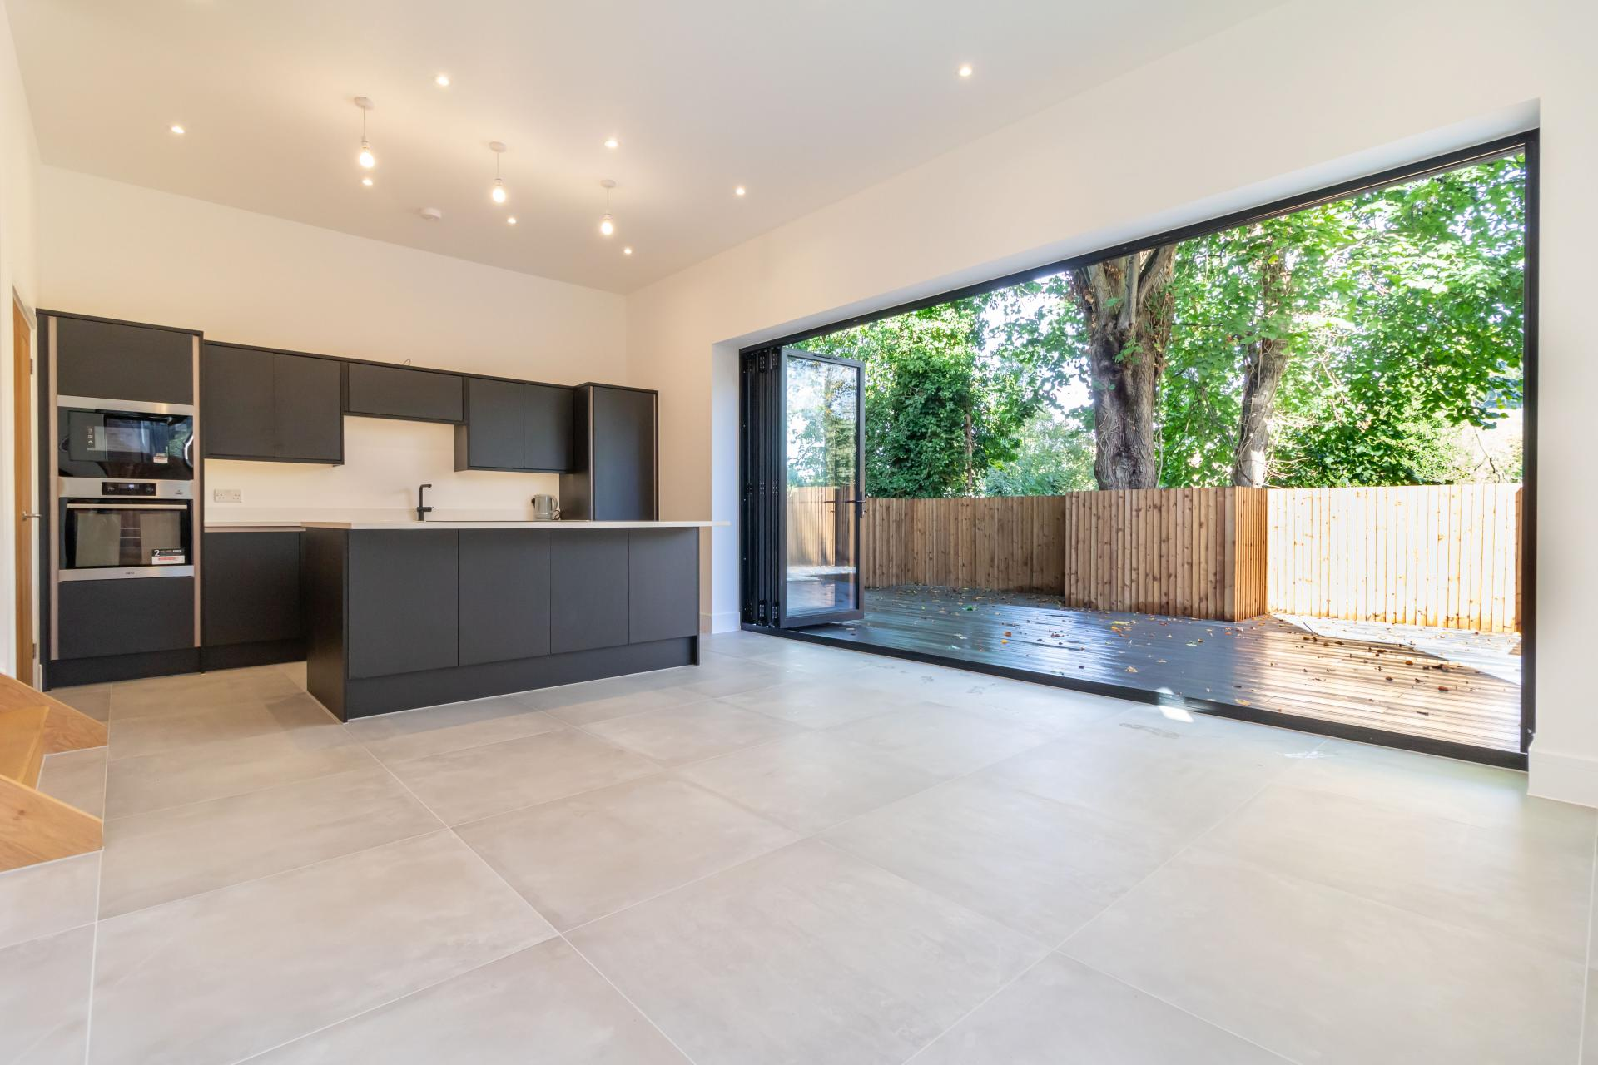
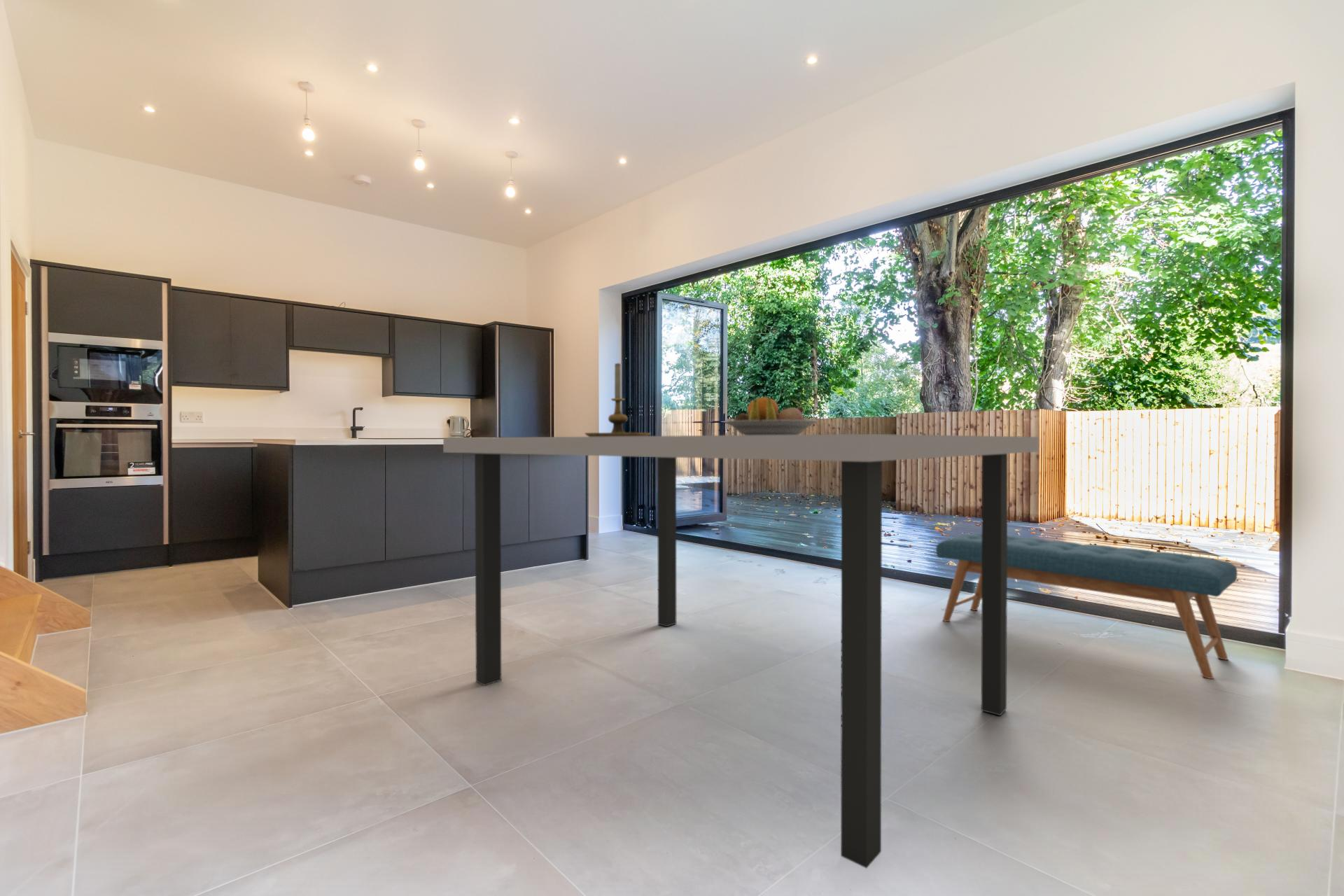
+ dining table [442,433,1040,869]
+ bench [935,533,1238,680]
+ candle holder [584,362,652,437]
+ fruit bowl [724,396,819,435]
